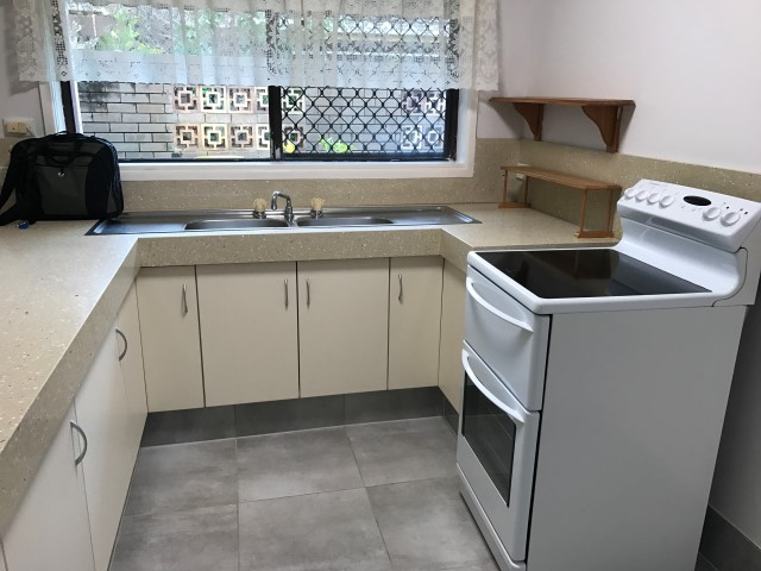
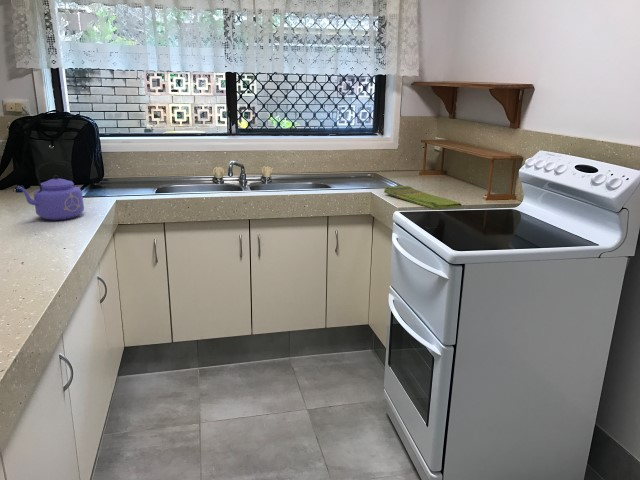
+ dish towel [383,185,463,210]
+ kettle [16,160,85,221]
